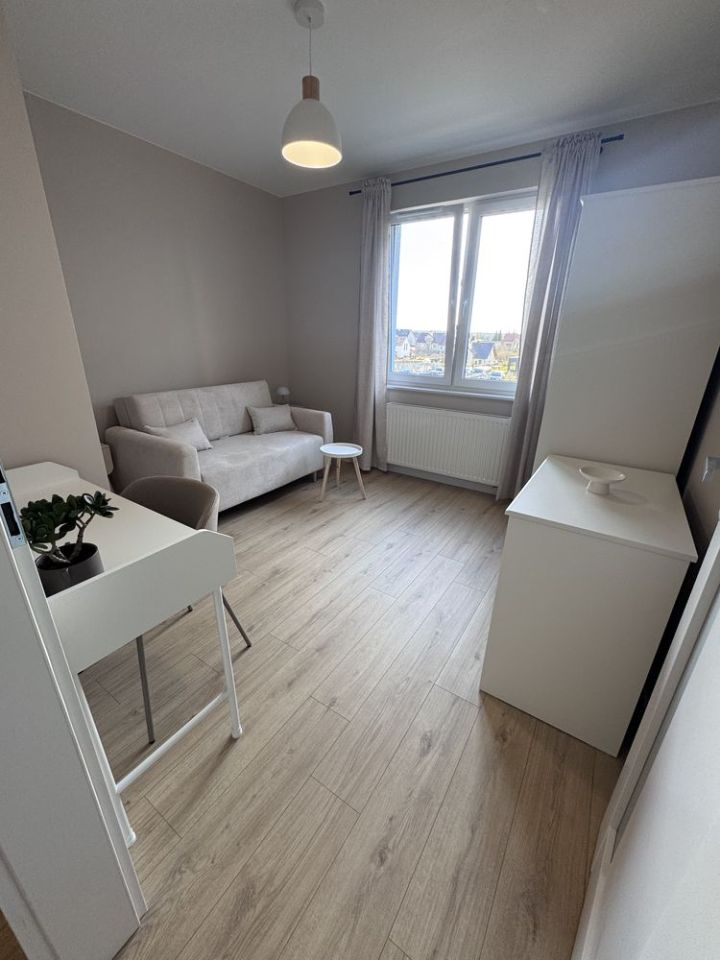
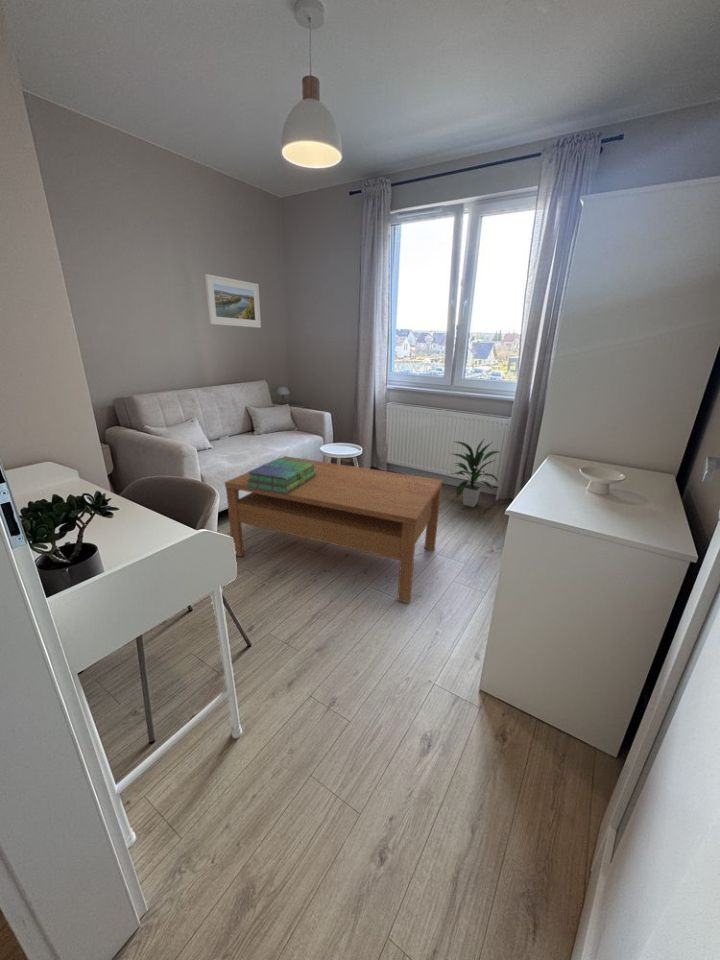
+ stack of books [247,457,316,494]
+ indoor plant [447,439,501,508]
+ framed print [204,273,262,329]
+ coffee table [224,455,444,604]
